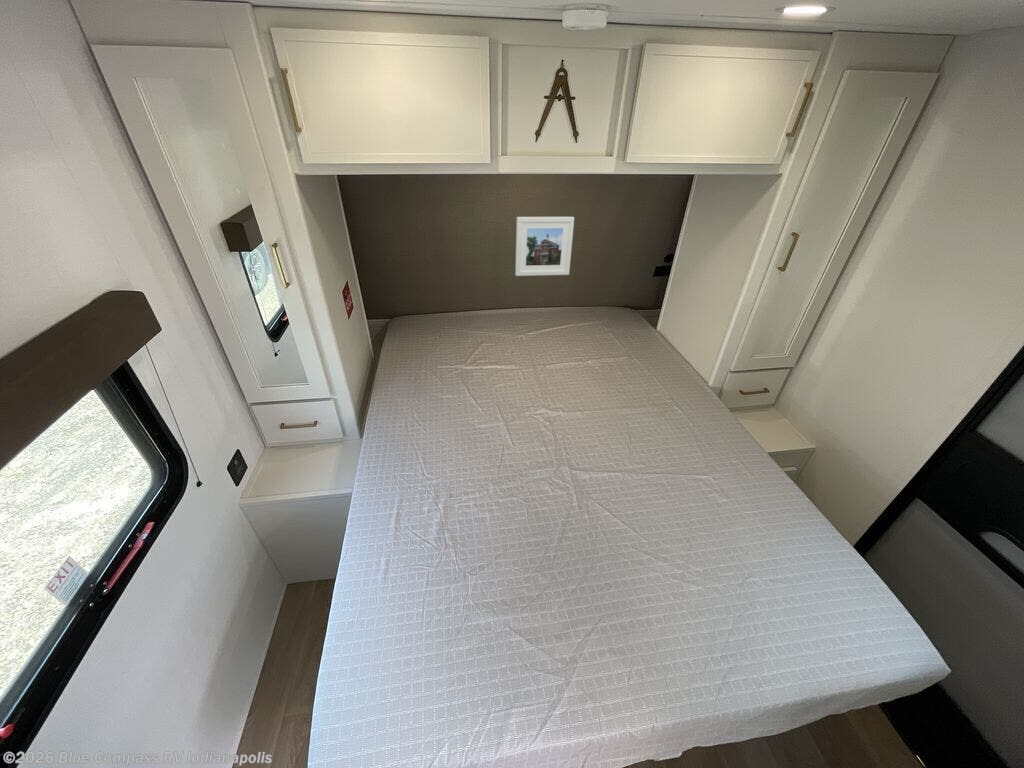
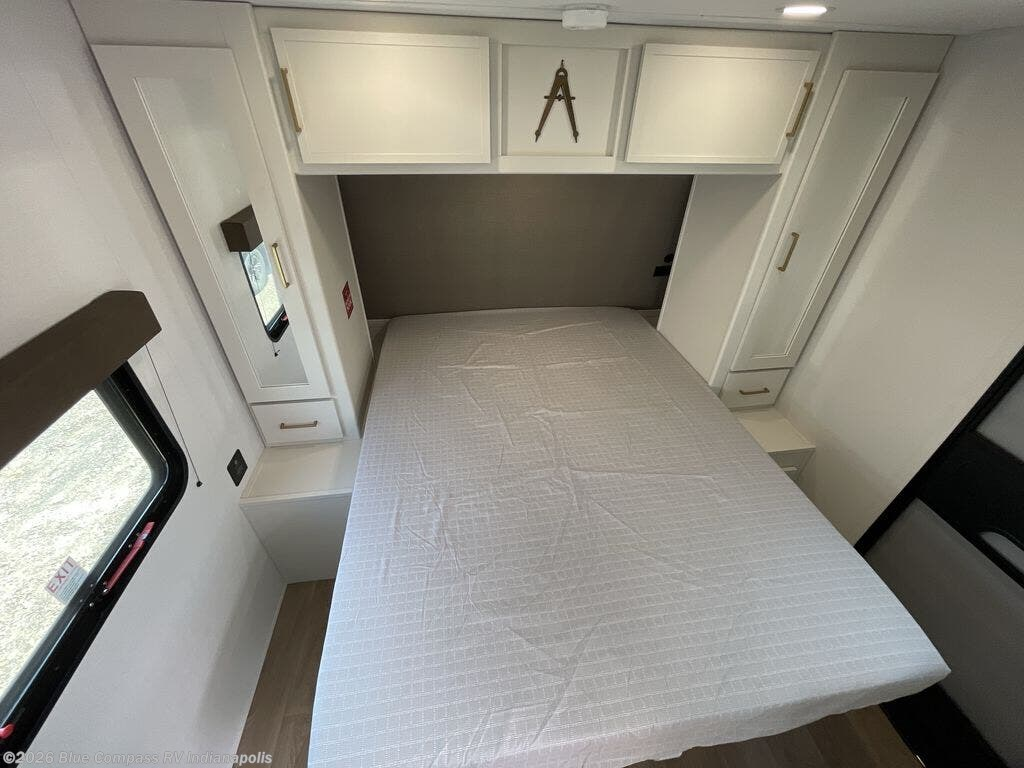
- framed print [514,216,575,277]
